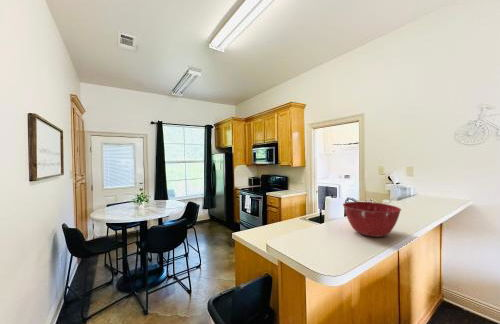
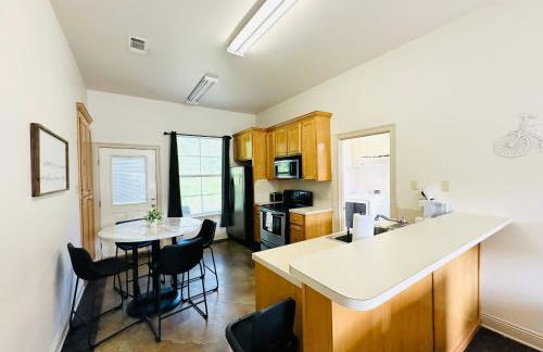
- mixing bowl [342,201,402,238]
